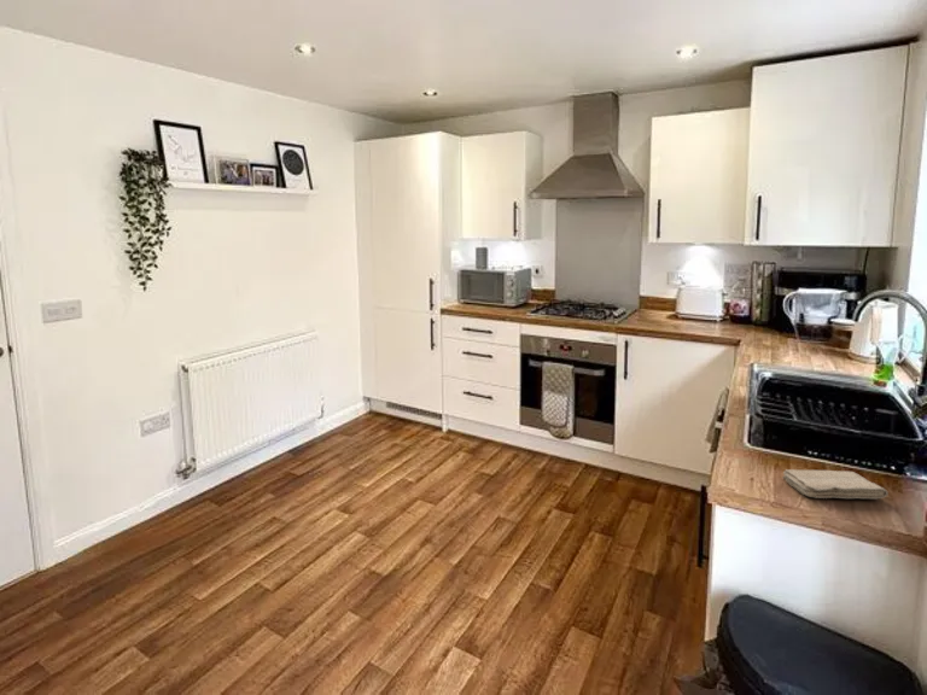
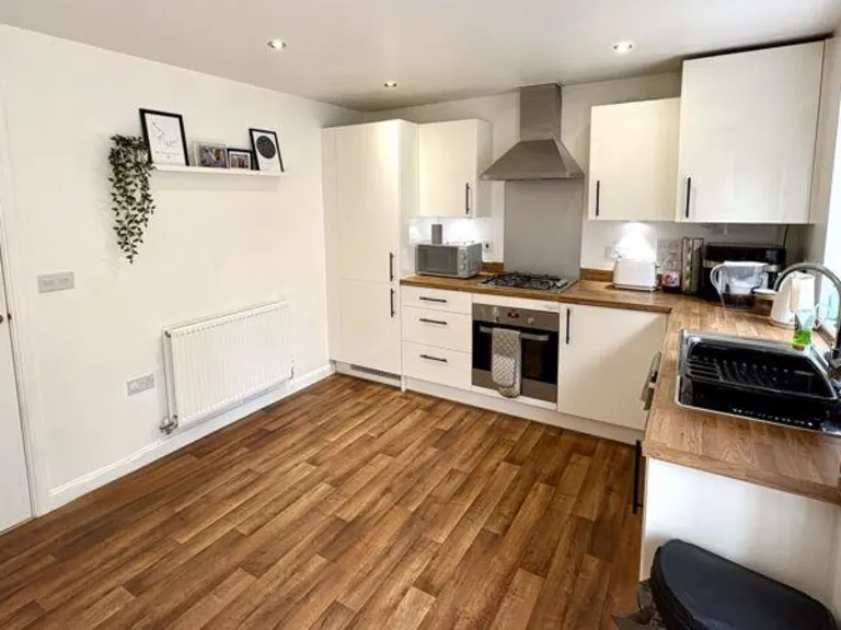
- washcloth [782,468,890,500]
